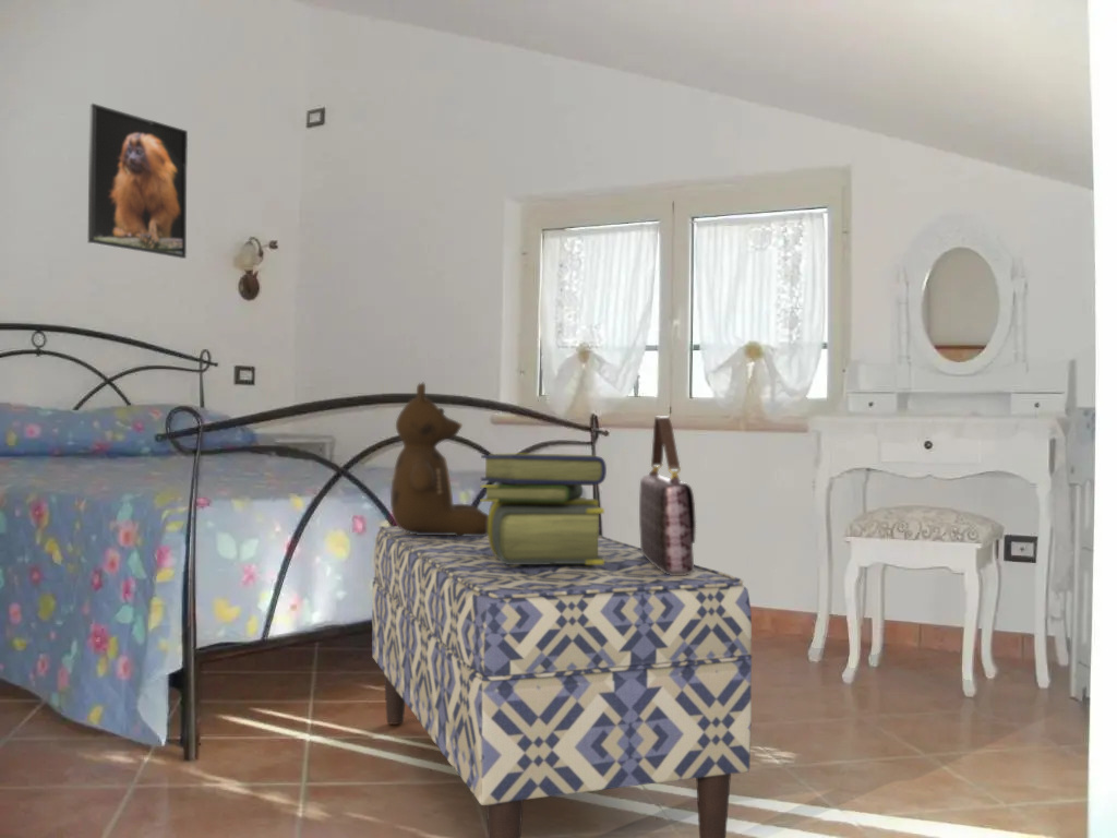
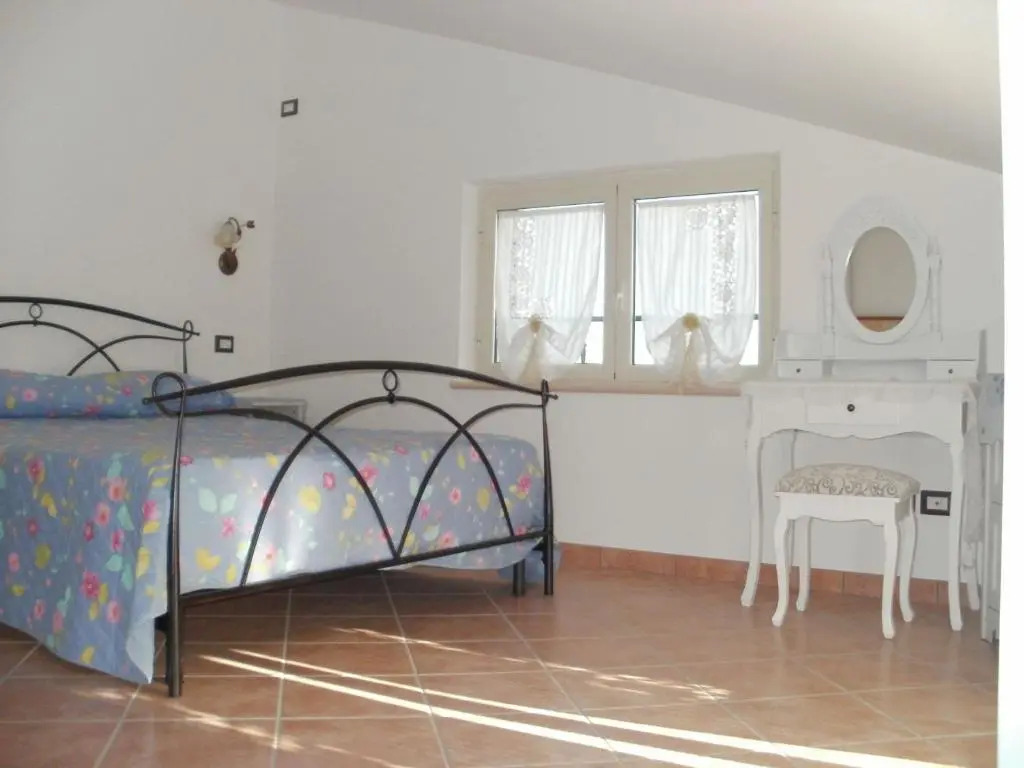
- teddy bear [389,382,489,536]
- stack of books [480,453,608,564]
- bench [371,525,753,838]
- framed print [87,103,189,260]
- handbag [638,415,697,575]
